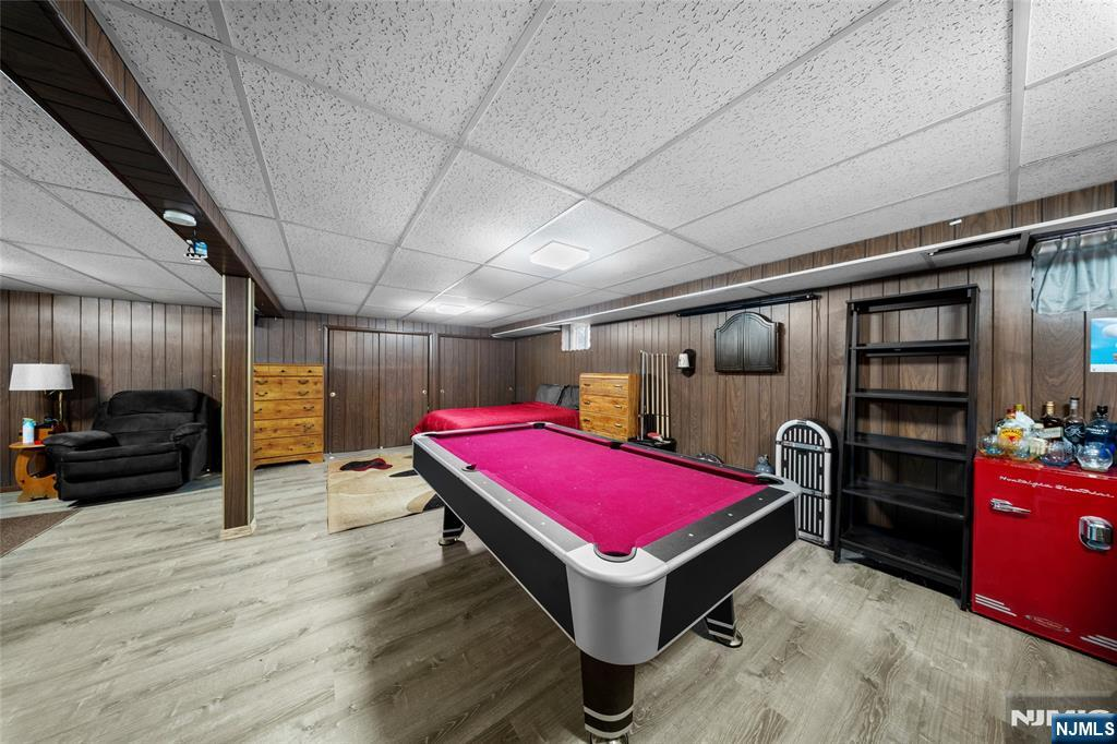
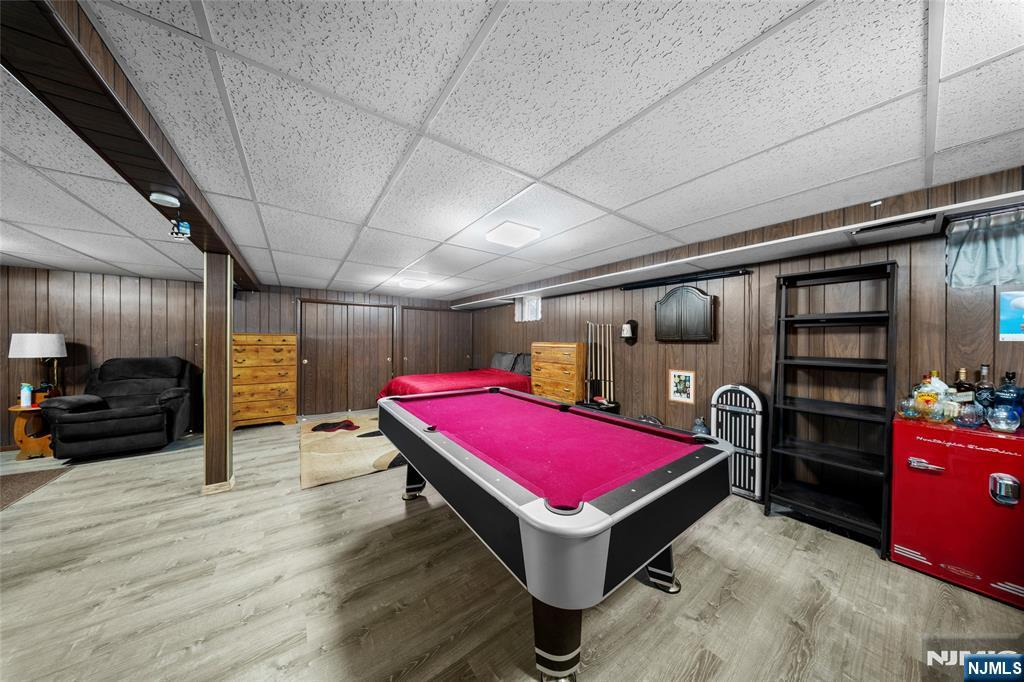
+ wall art [668,368,696,405]
